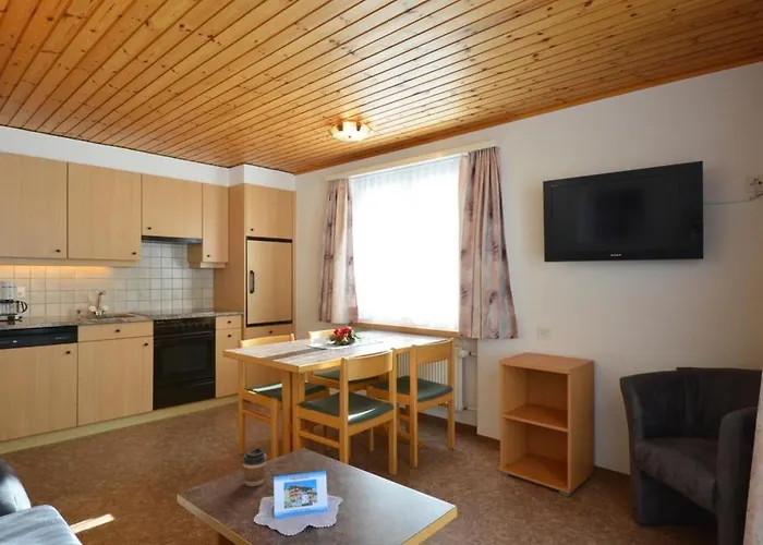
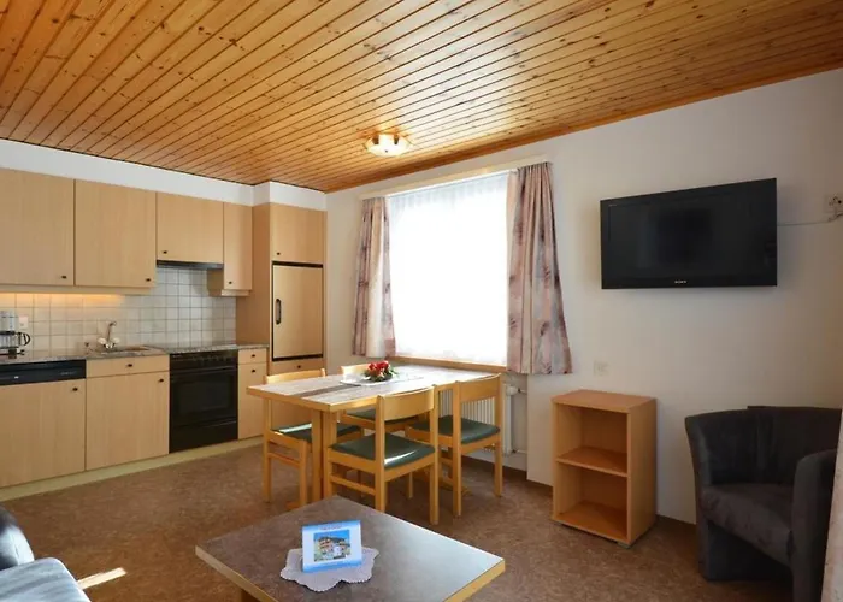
- coffee cup [241,447,268,487]
